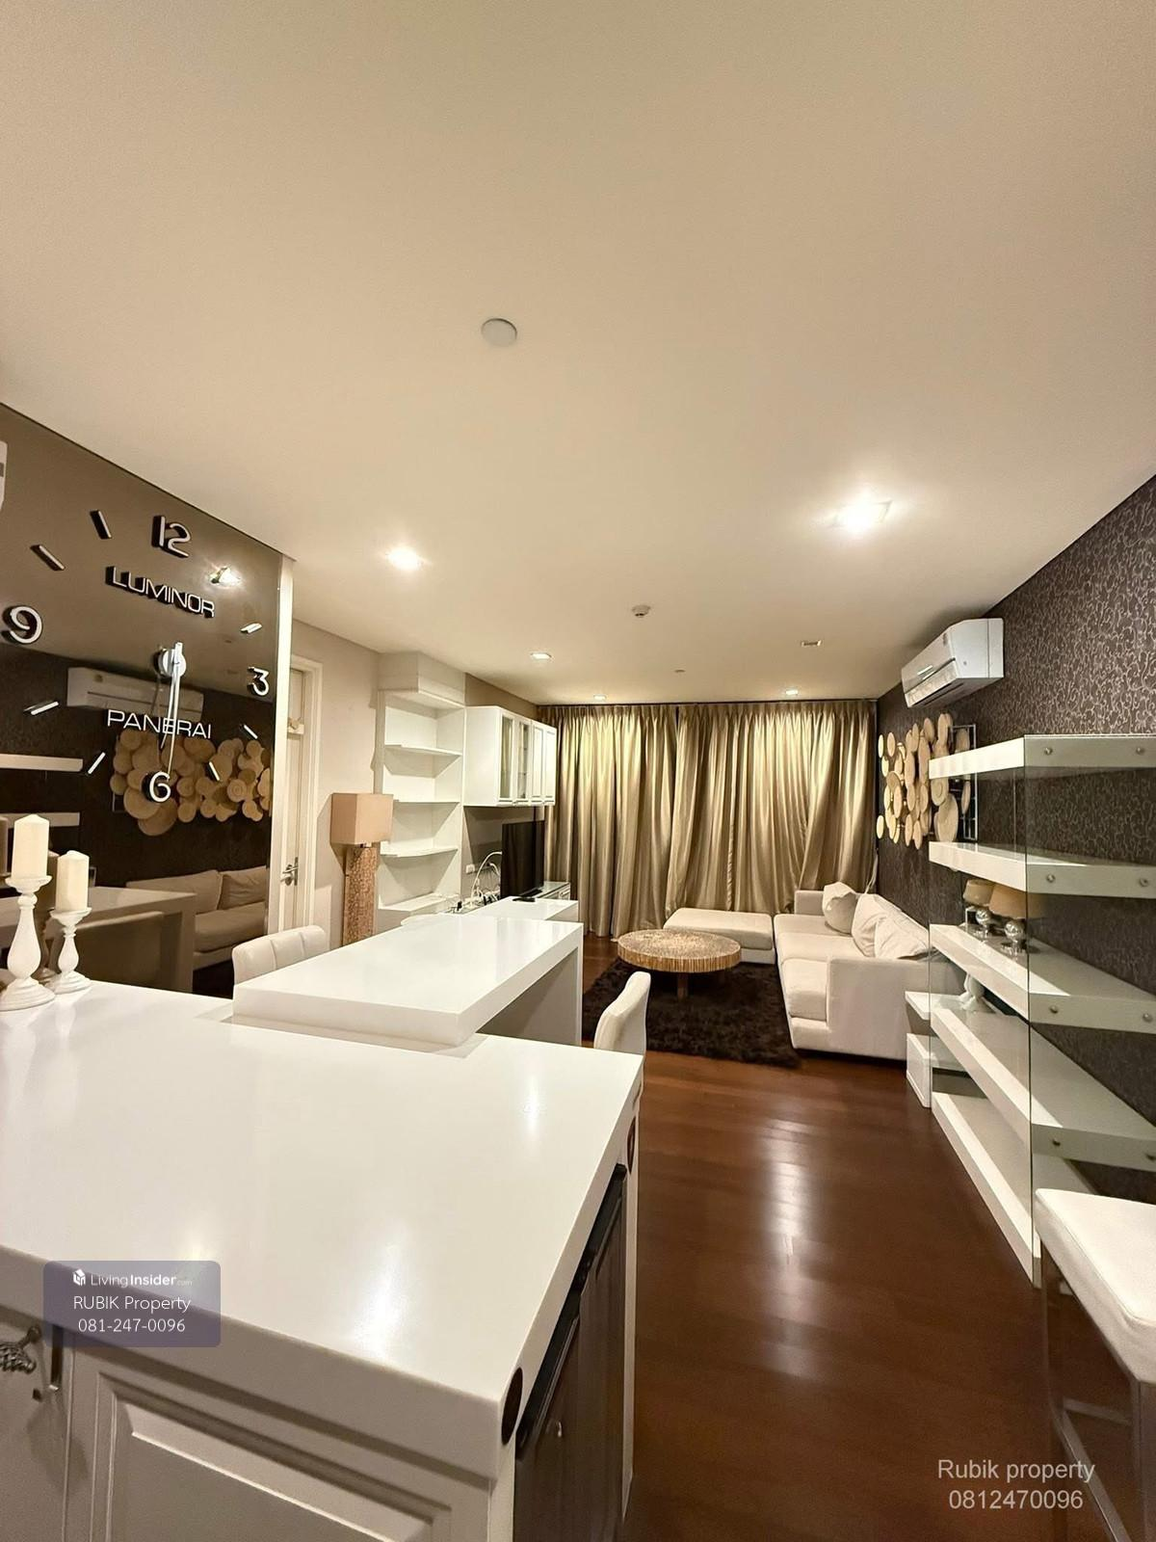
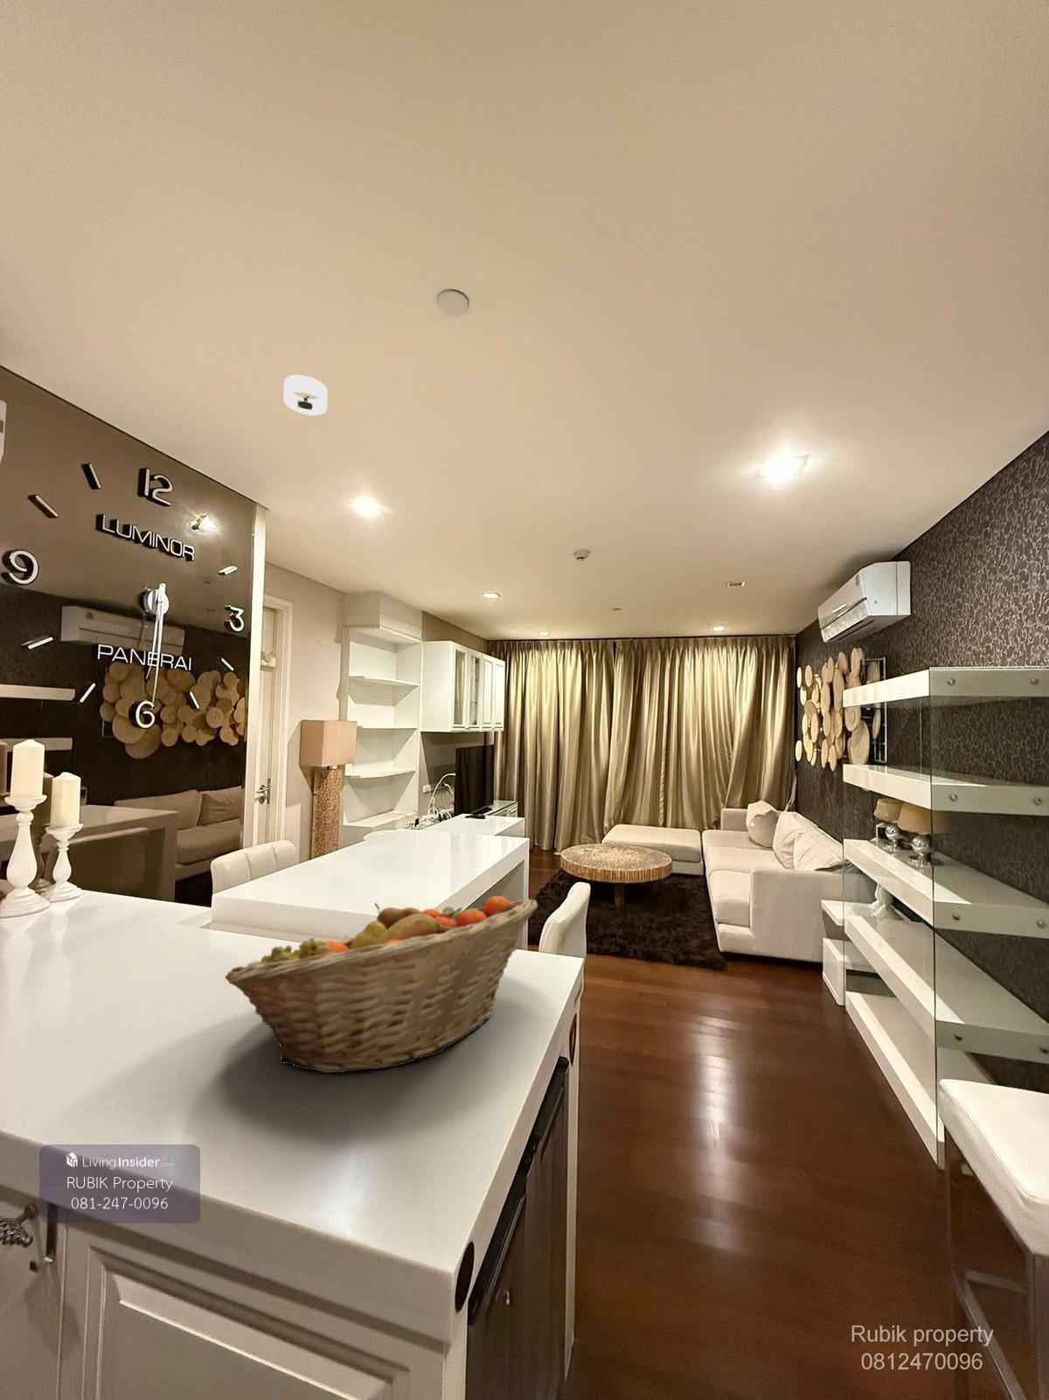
+ fruit basket [224,895,539,1074]
+ smoke detector [282,374,328,417]
